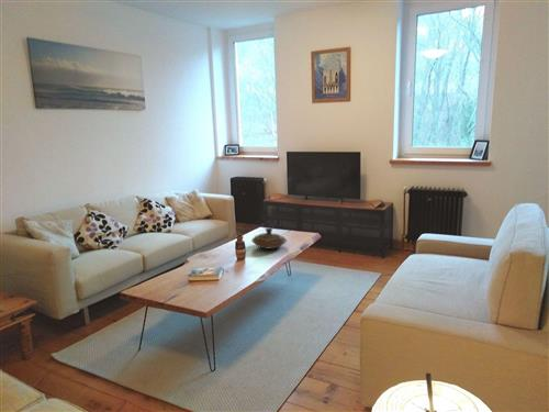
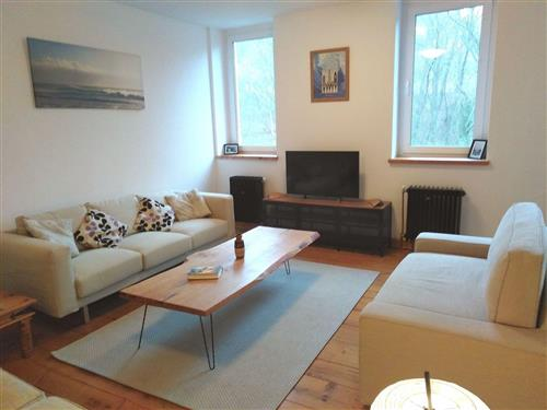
- decorative bowl [250,226,288,250]
